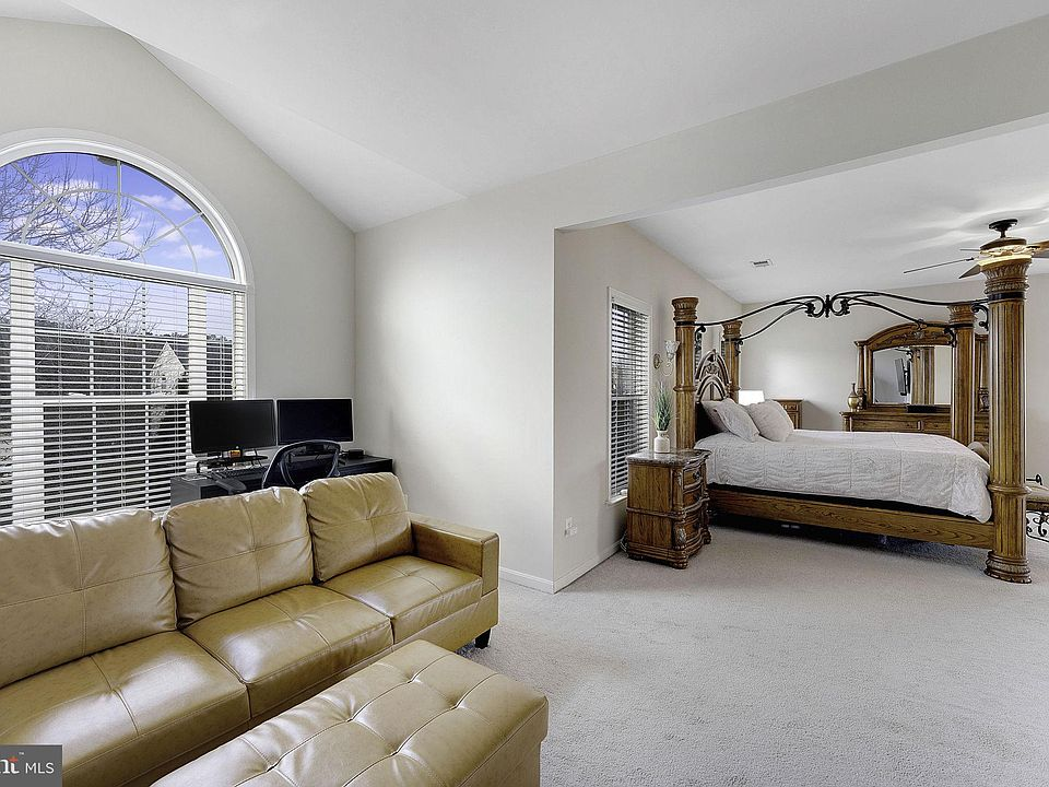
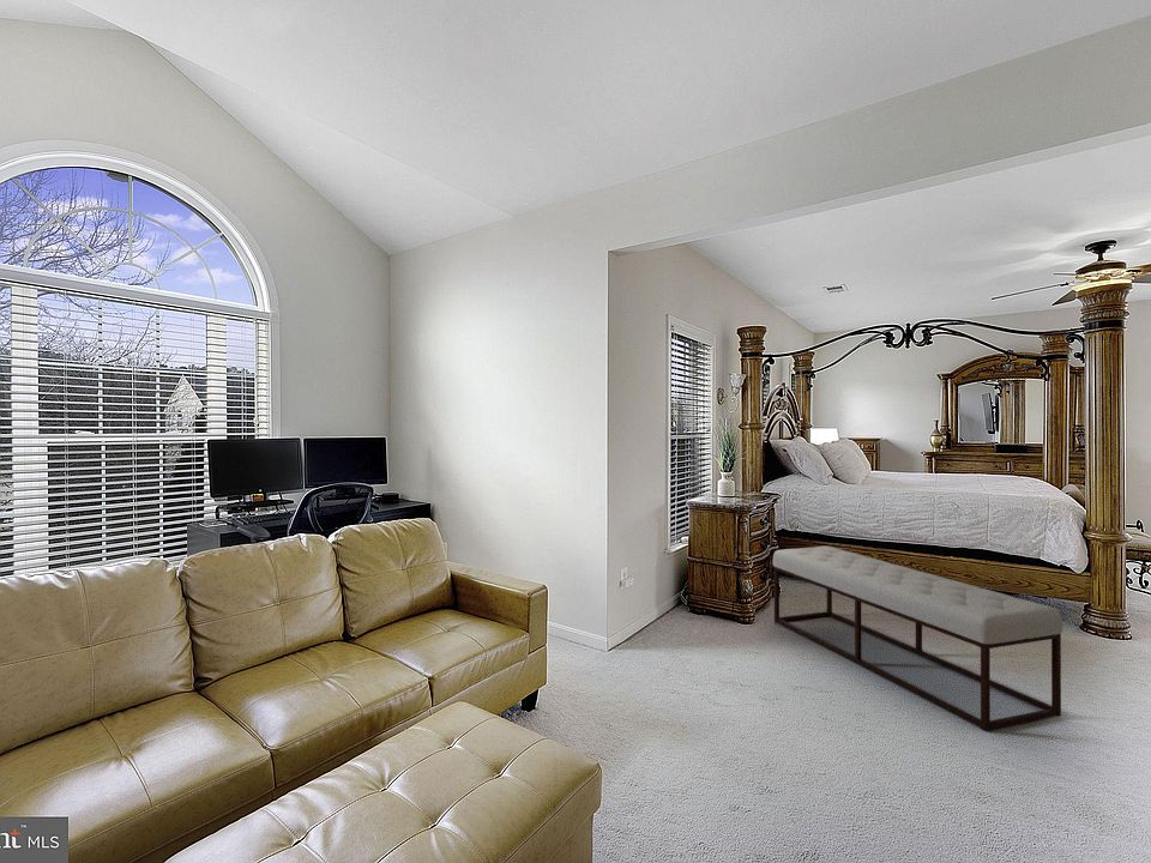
+ bench [771,545,1063,732]
